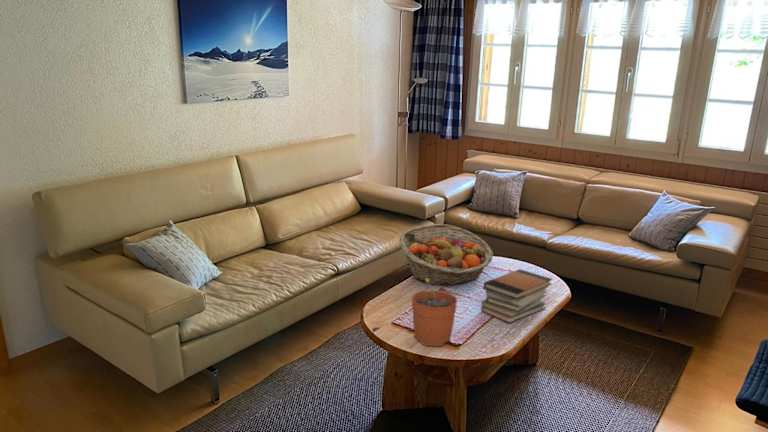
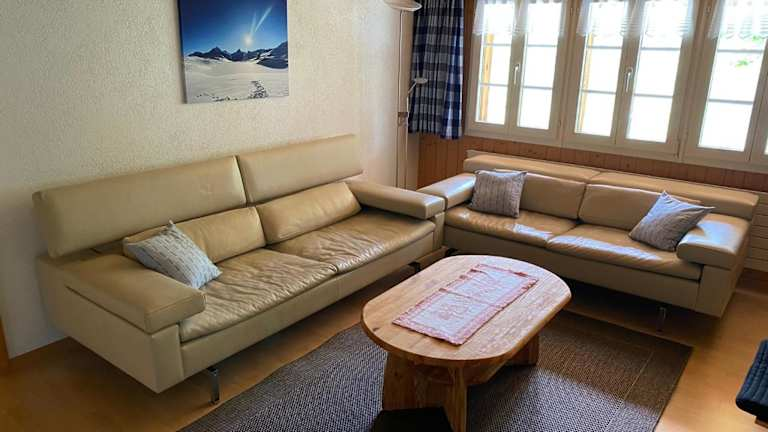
- fruit basket [398,223,494,286]
- book stack [480,268,554,324]
- plant pot [410,278,458,347]
